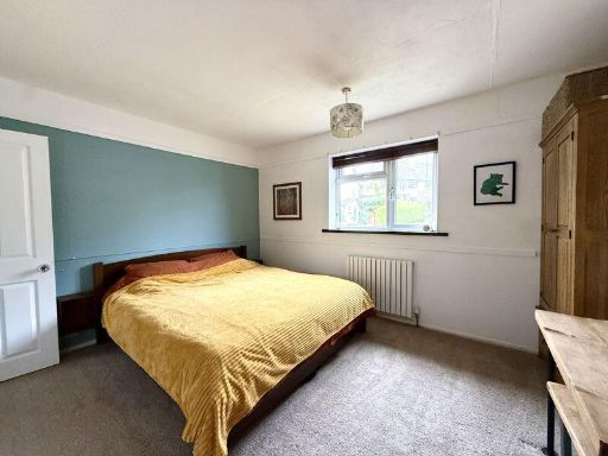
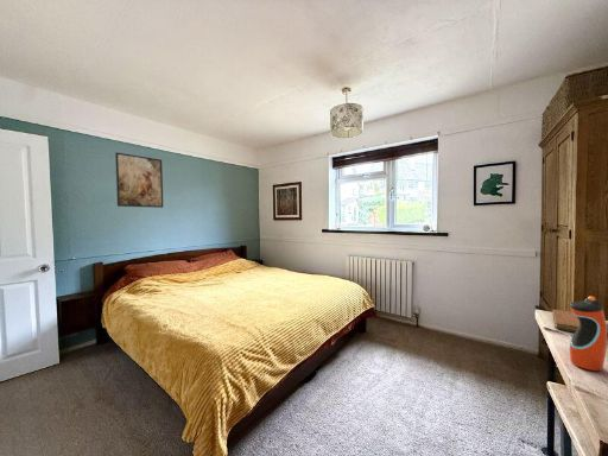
+ notebook [552,309,608,338]
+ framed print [114,151,164,209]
+ water bottle [569,294,608,372]
